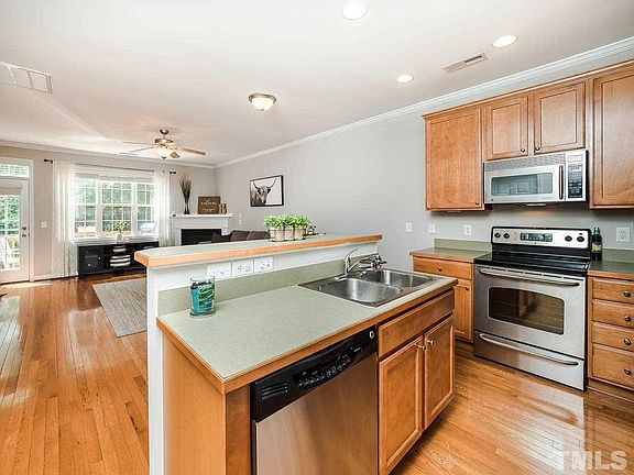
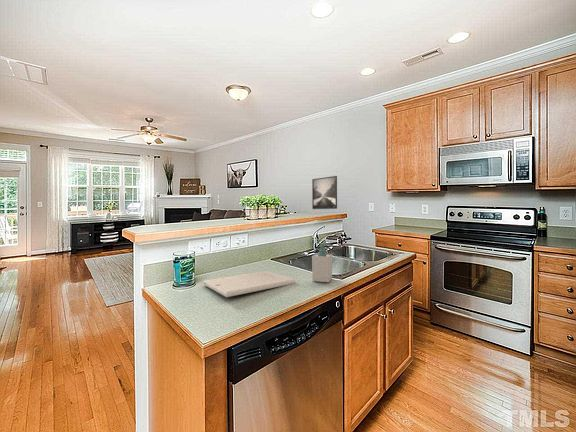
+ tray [202,270,297,298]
+ soap bottle [311,242,333,283]
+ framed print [311,175,338,210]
